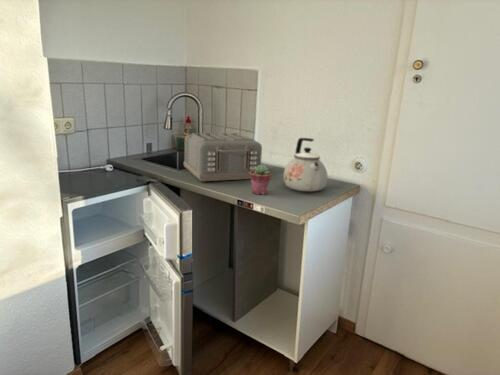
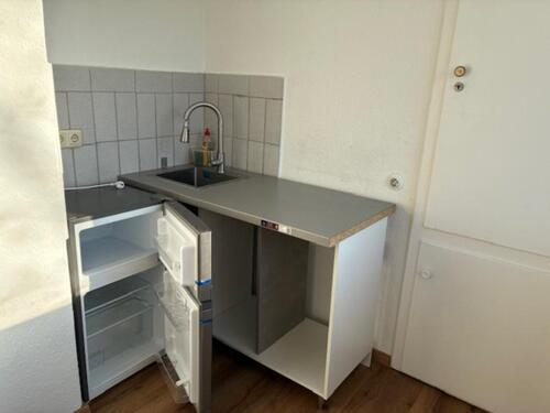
- kettle [282,137,328,193]
- toaster [183,132,263,182]
- potted succulent [249,164,272,195]
